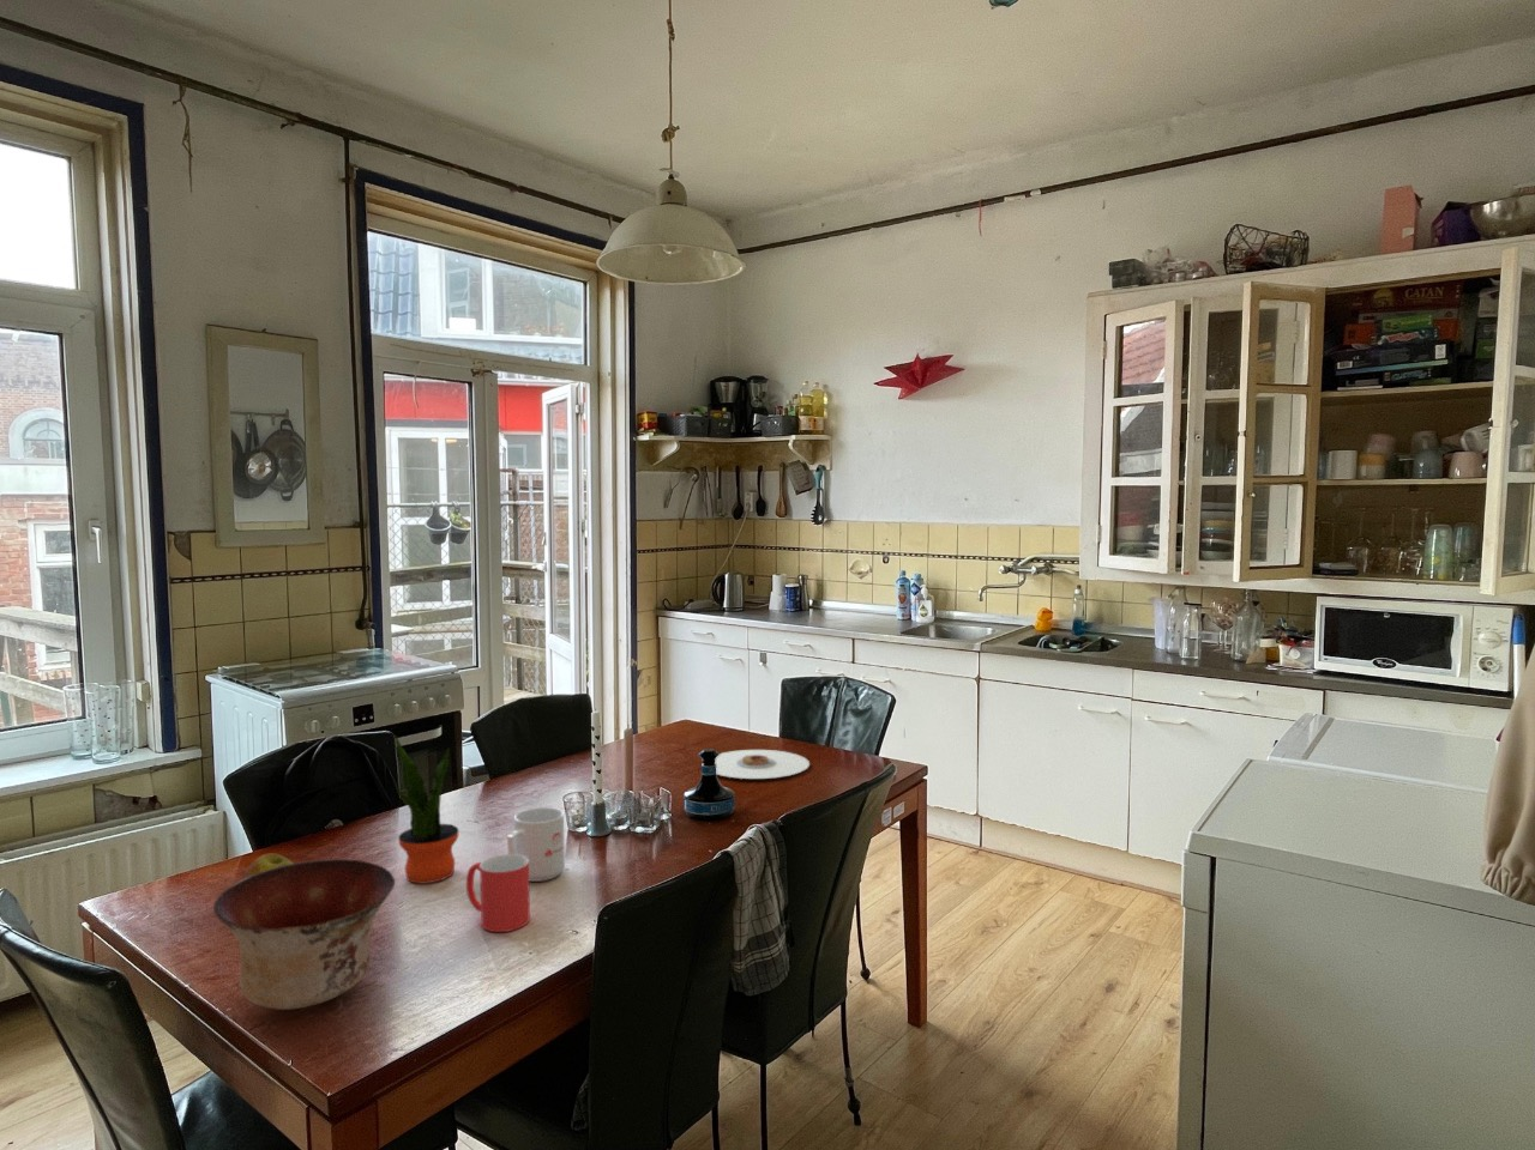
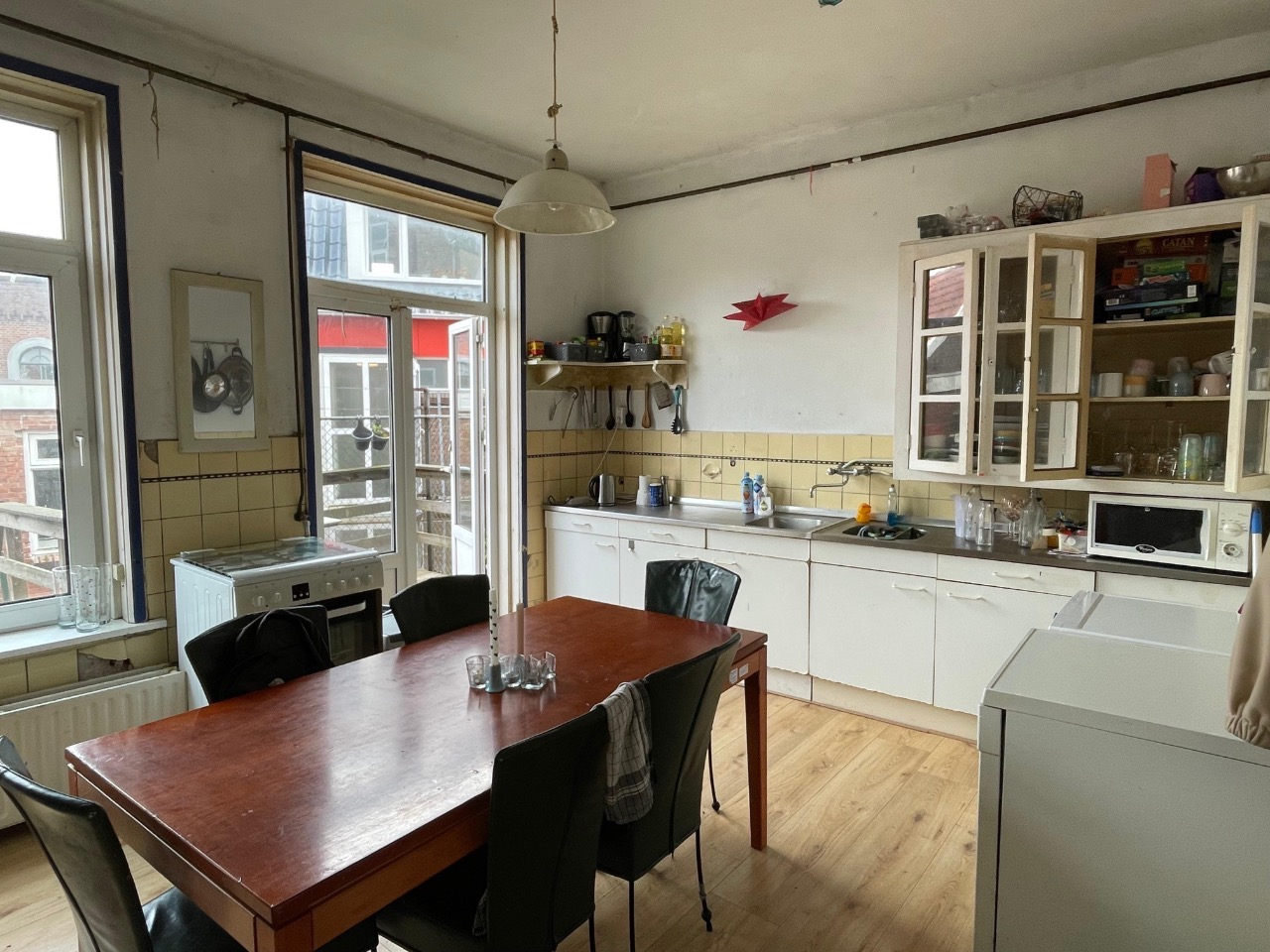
- tequila bottle [683,748,736,820]
- mug [506,806,566,883]
- potted plant [393,734,459,884]
- plate [716,749,811,780]
- mug [465,853,532,934]
- apple [243,852,295,879]
- bowl [213,858,395,1011]
